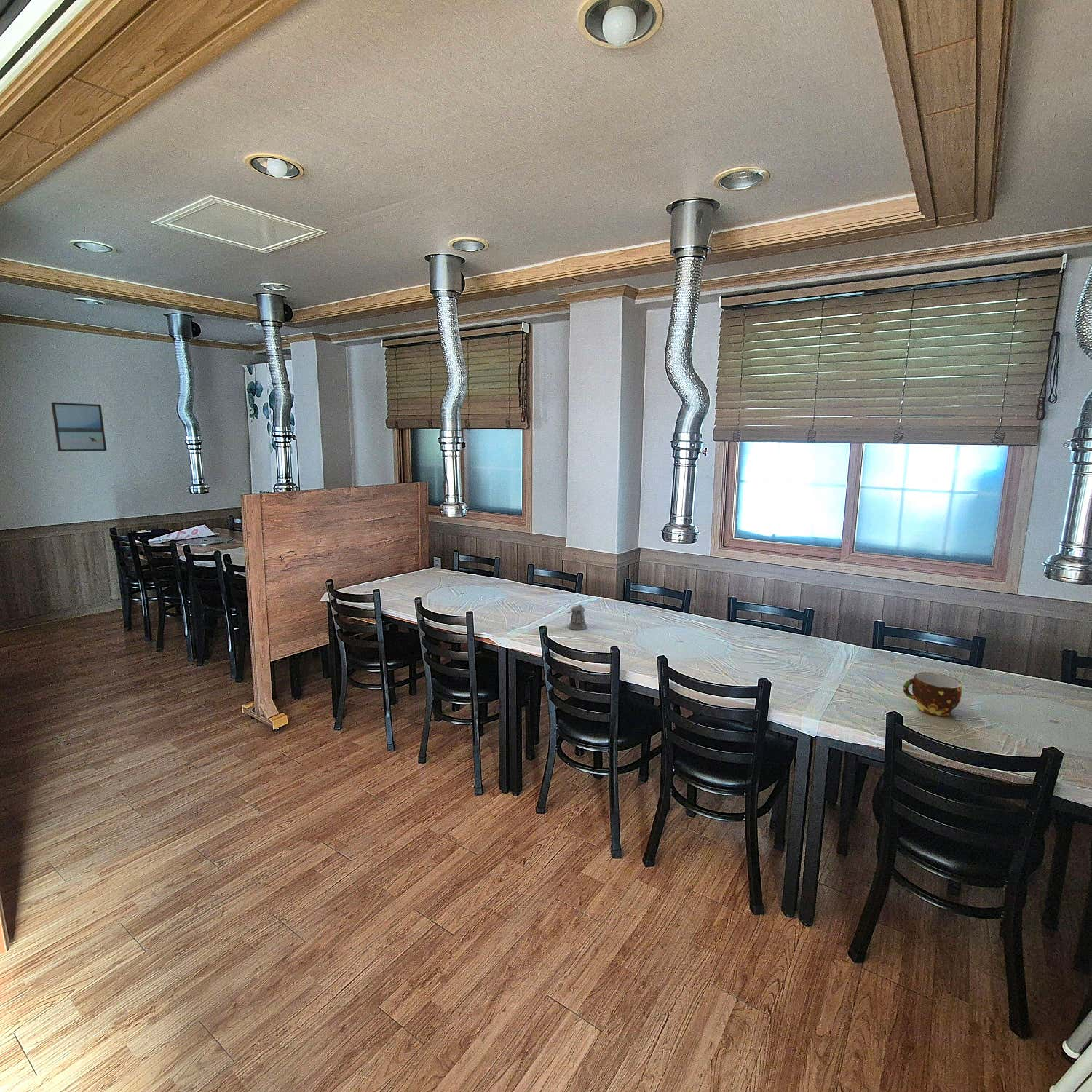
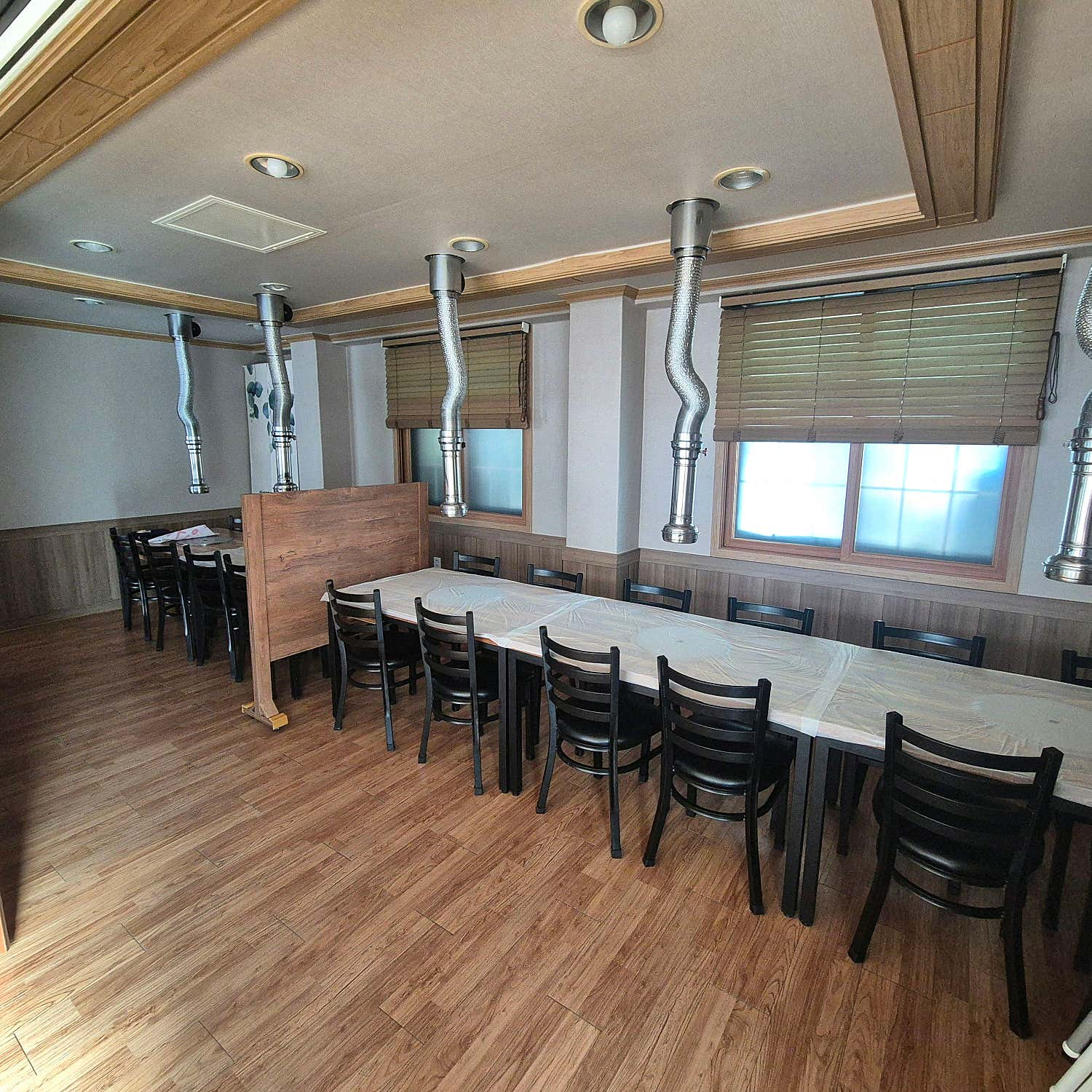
- cup [903,671,962,716]
- pepper shaker [567,604,587,630]
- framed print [51,402,107,452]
